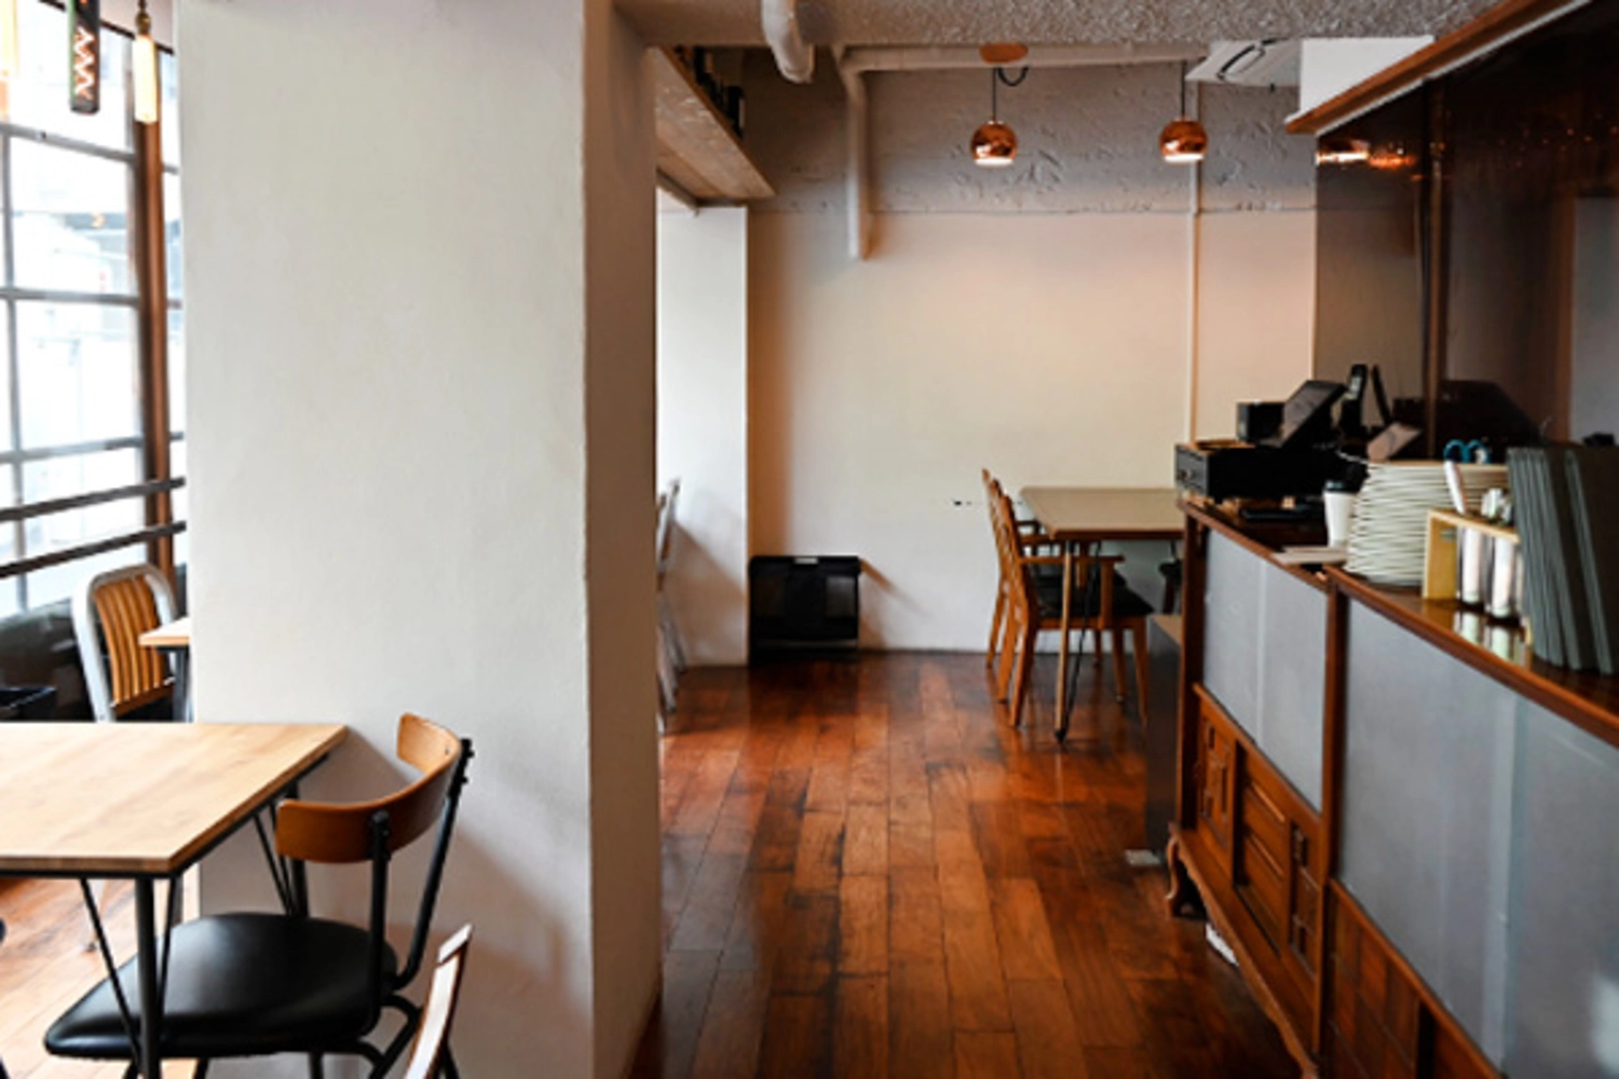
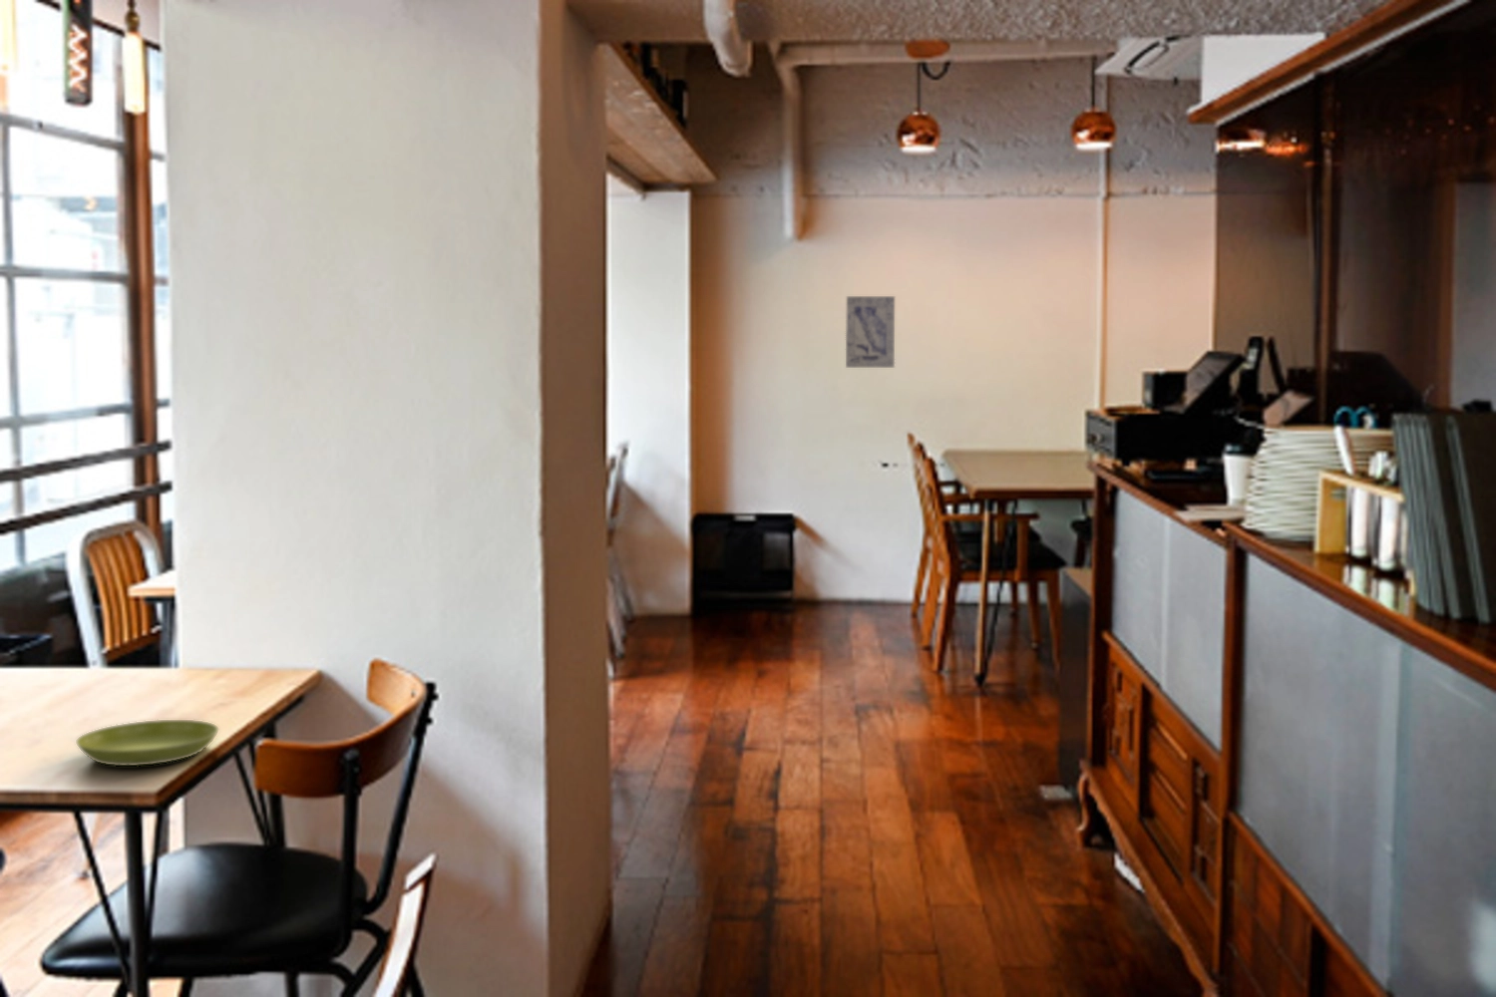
+ wall art [845,295,896,369]
+ saucer [75,719,219,767]
